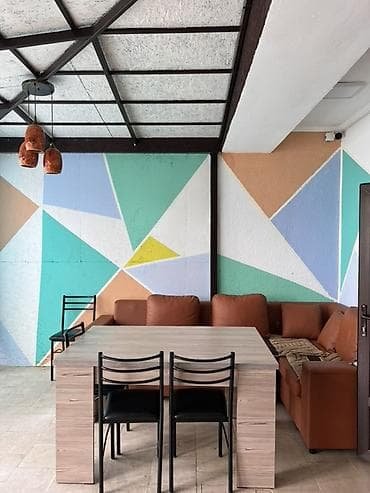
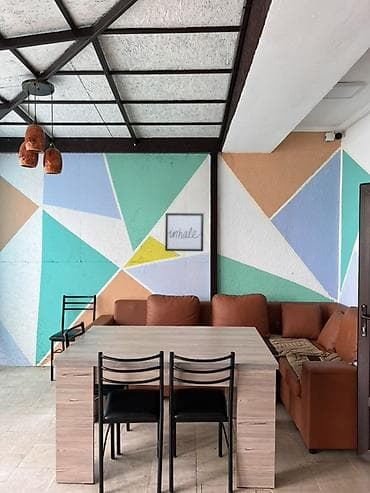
+ wall art [164,212,205,252]
